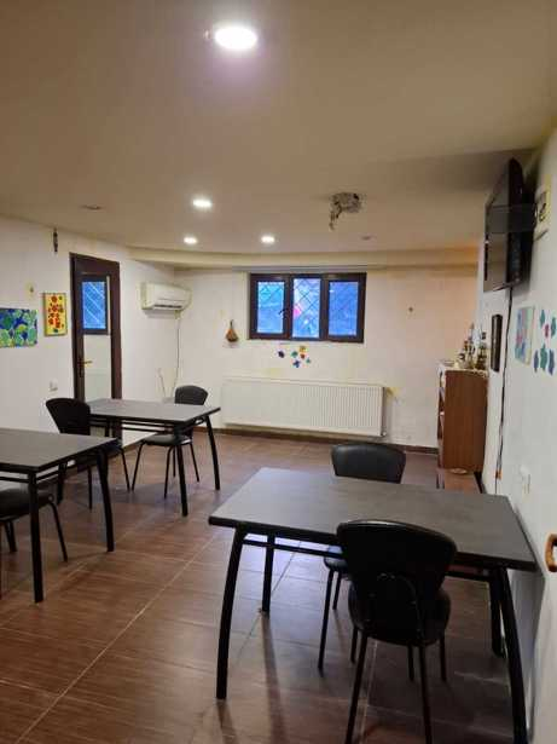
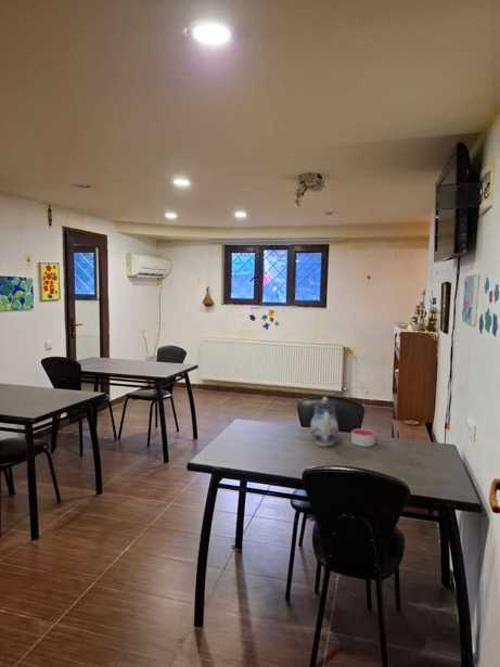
+ teapot [309,396,339,447]
+ candle [350,427,375,448]
